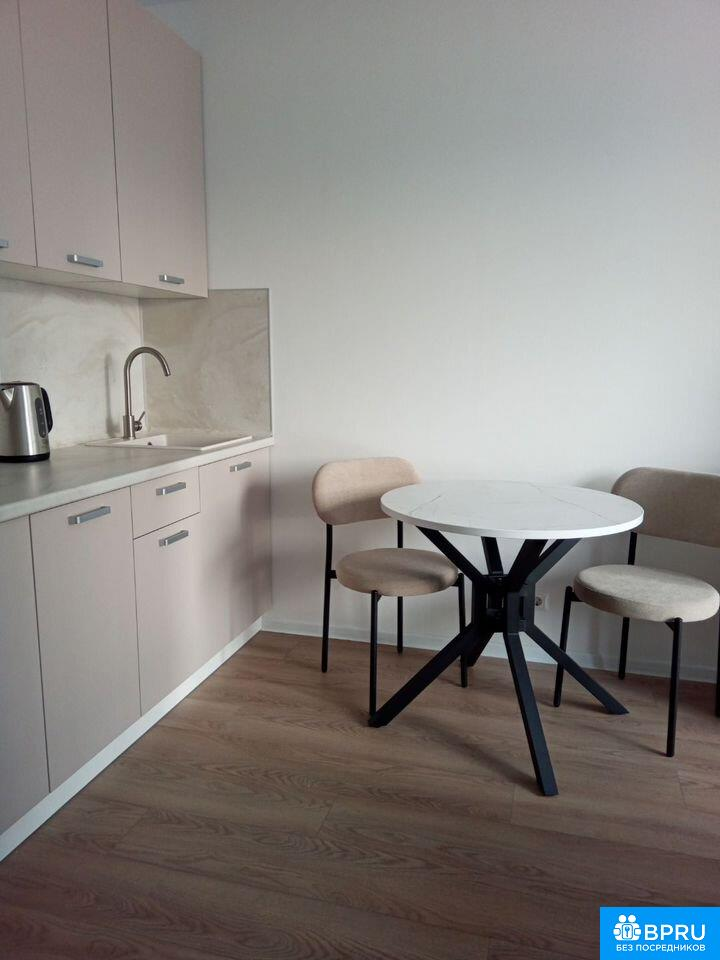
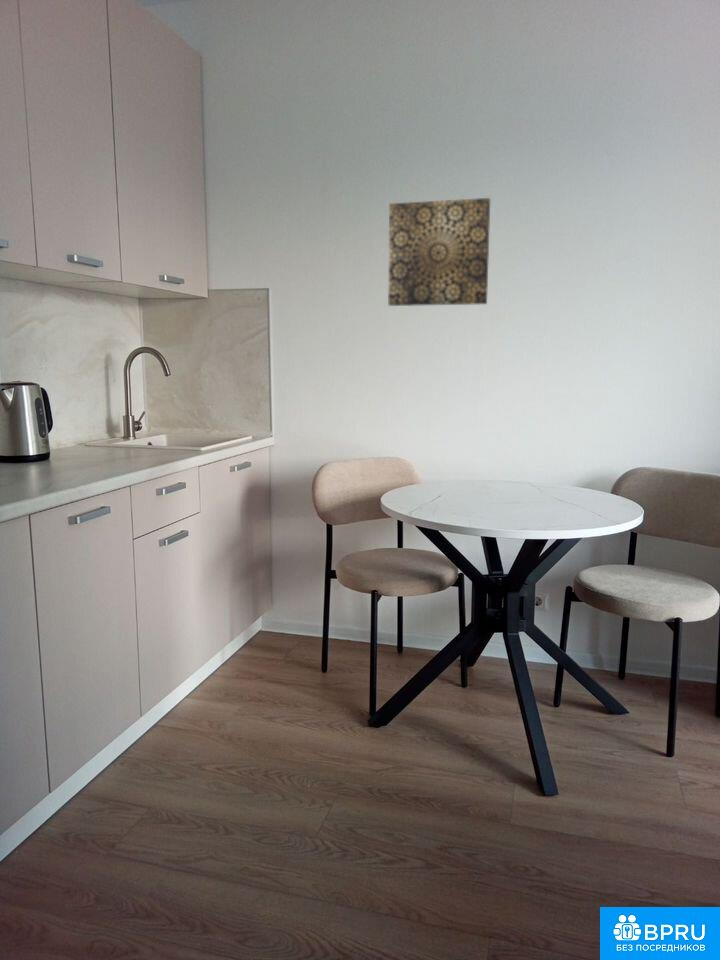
+ wall art [387,197,491,307]
